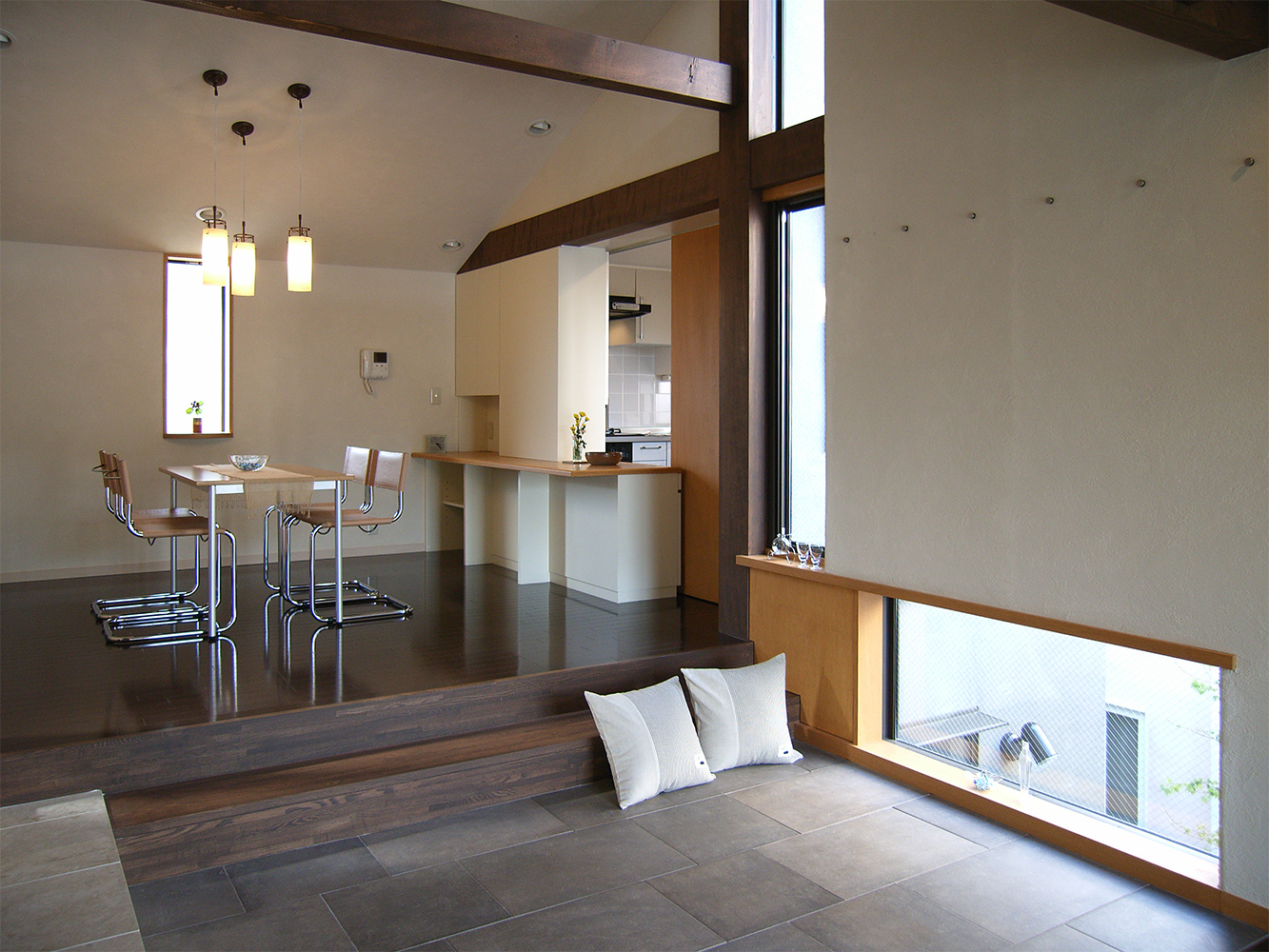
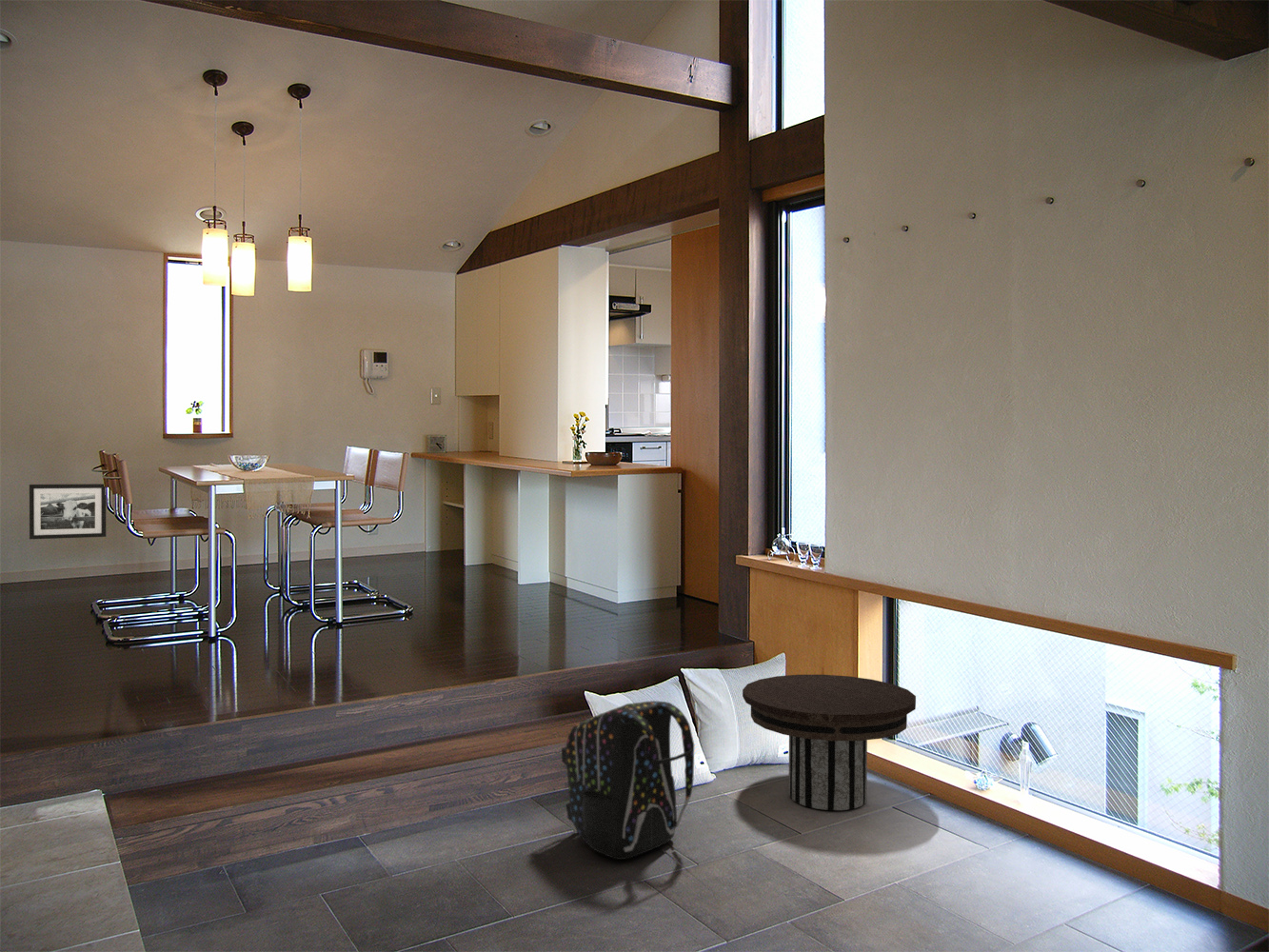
+ backpack [561,700,695,861]
+ picture frame [29,483,107,540]
+ side table [742,674,917,811]
